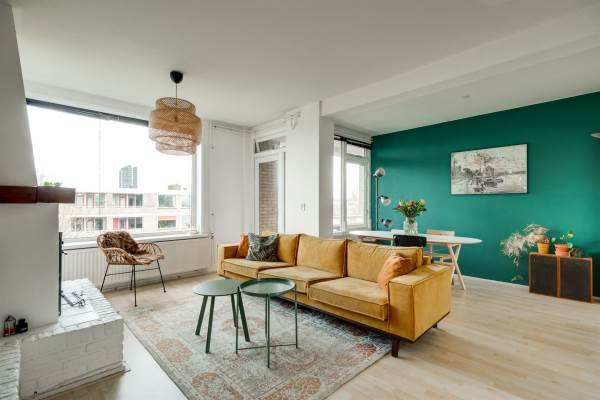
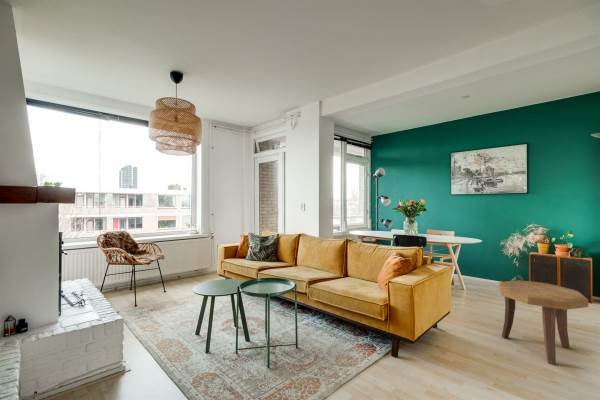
+ side table [498,279,589,366]
